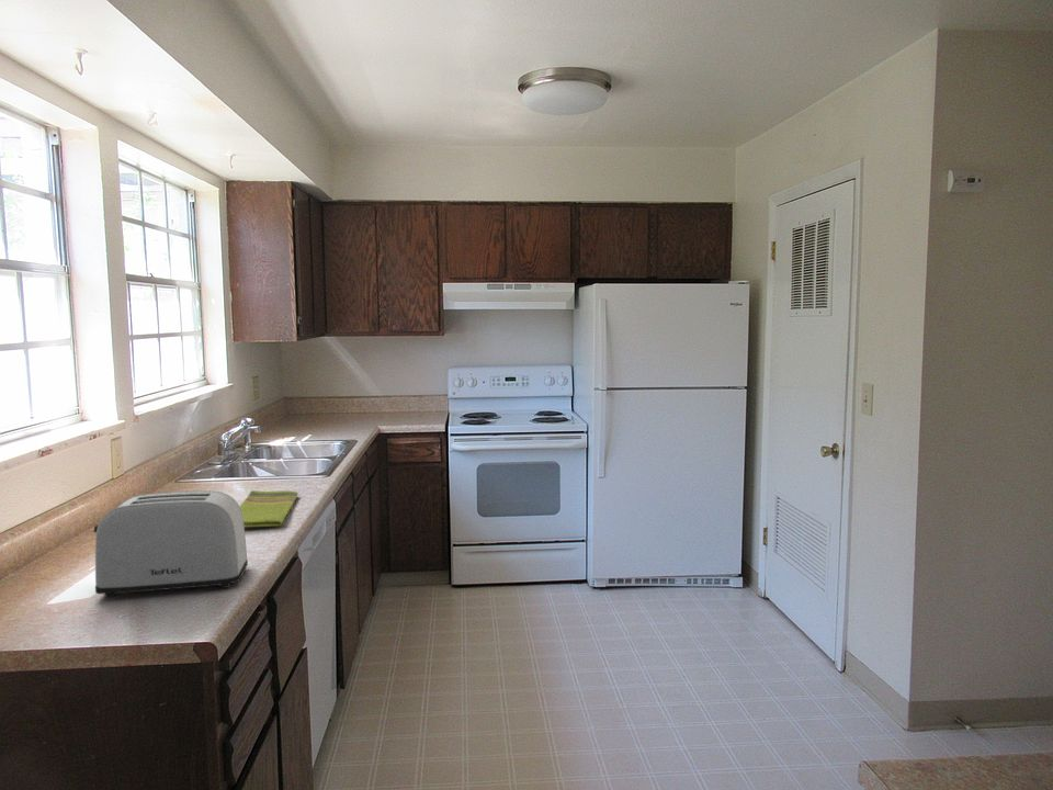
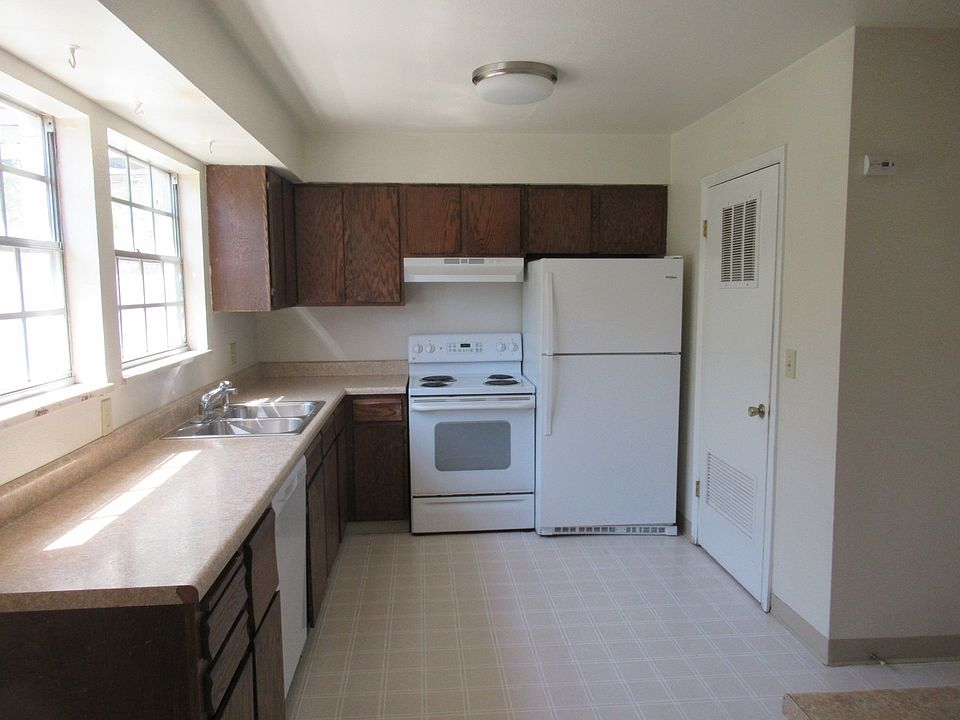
- dish towel [239,489,299,528]
- toaster [93,490,249,598]
